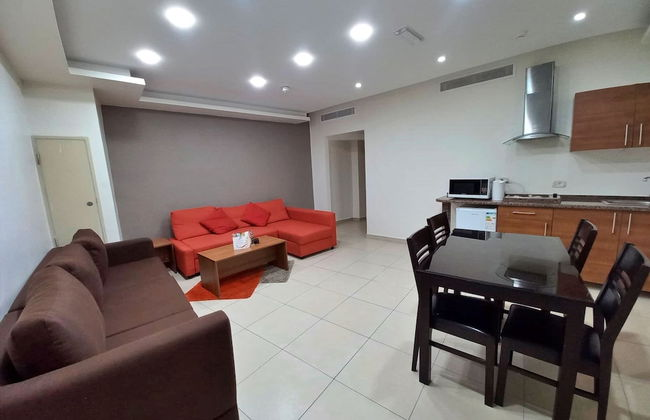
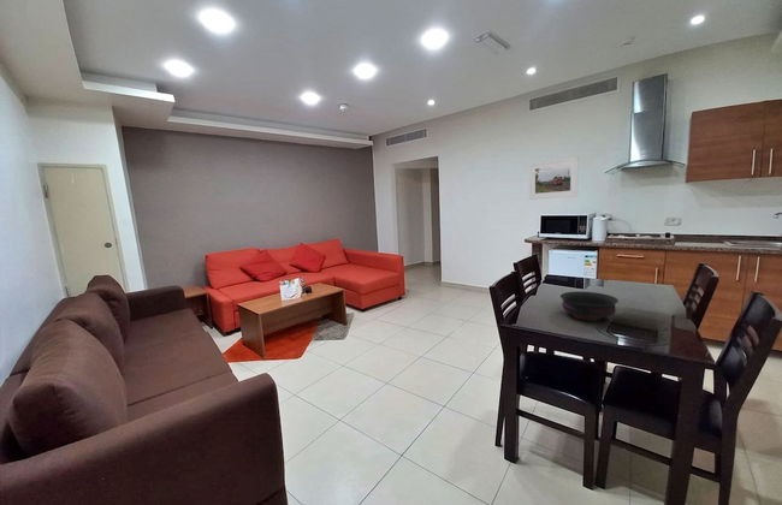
+ bowl [559,291,620,321]
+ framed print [528,156,580,201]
